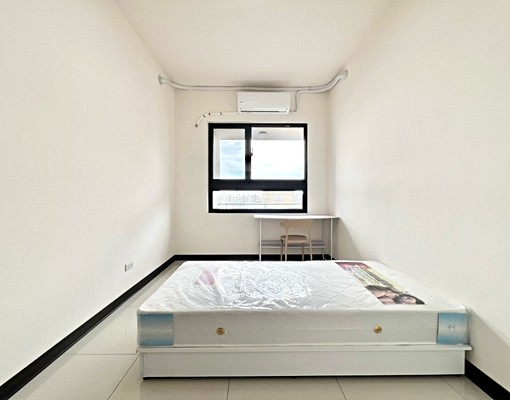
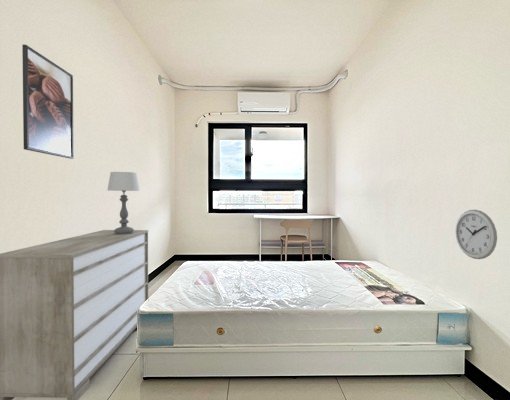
+ table lamp [106,171,141,234]
+ wall clock [454,209,498,260]
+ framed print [21,44,75,160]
+ dresser [0,229,149,400]
